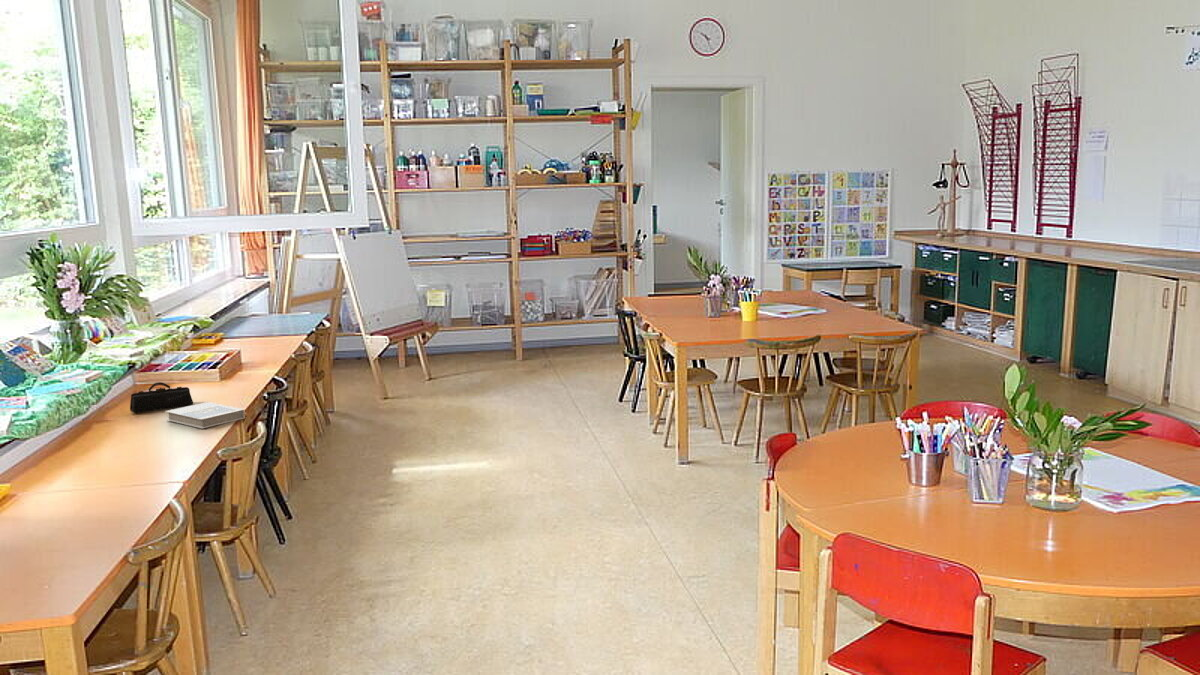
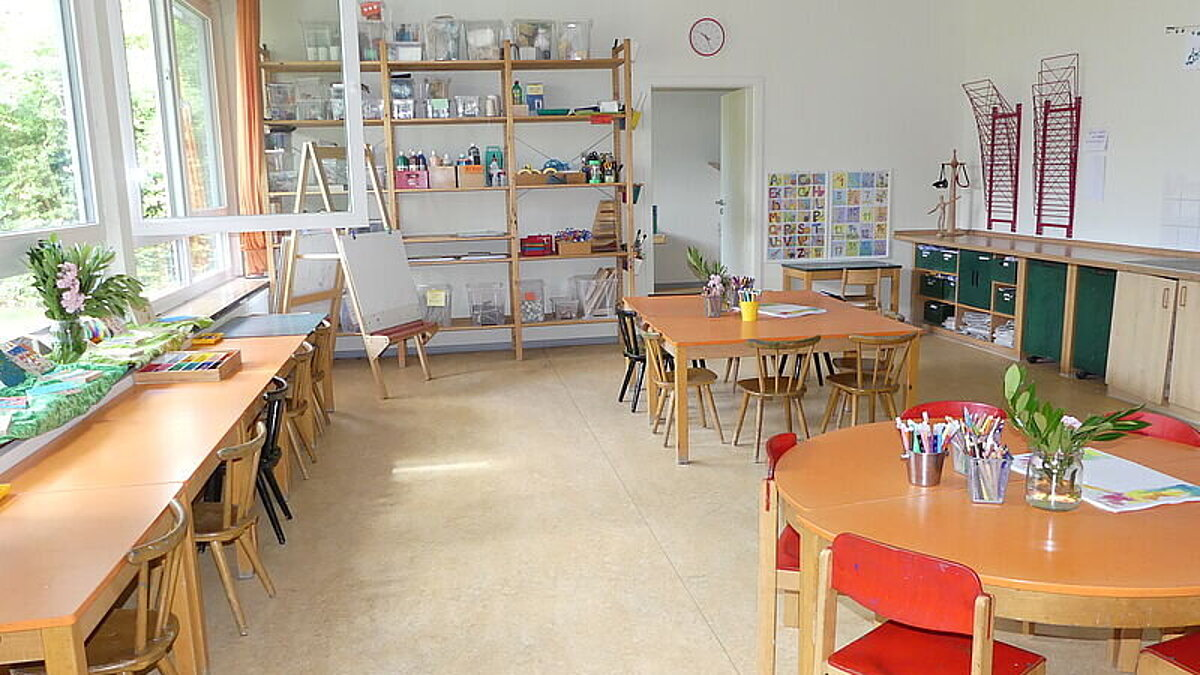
- pencil case [129,381,194,414]
- hardback book [164,401,246,430]
